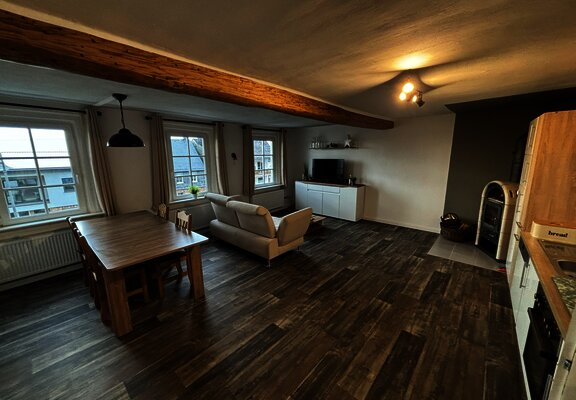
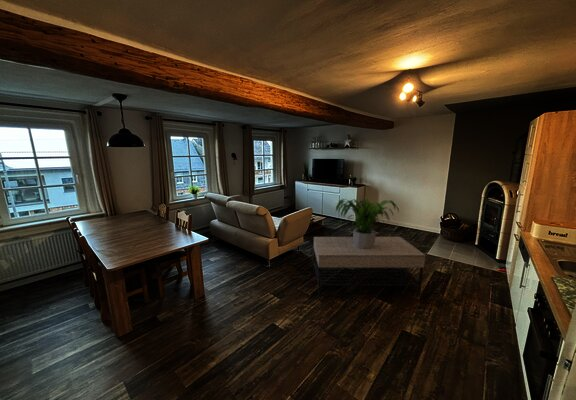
+ potted plant [335,197,400,249]
+ coffee table [313,236,426,296]
